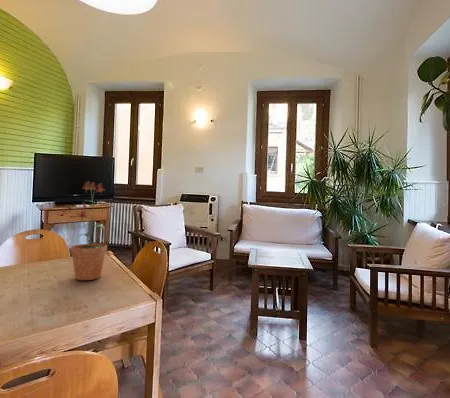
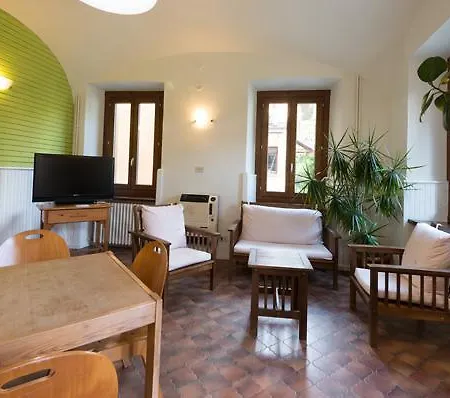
- potted plant [60,180,108,281]
